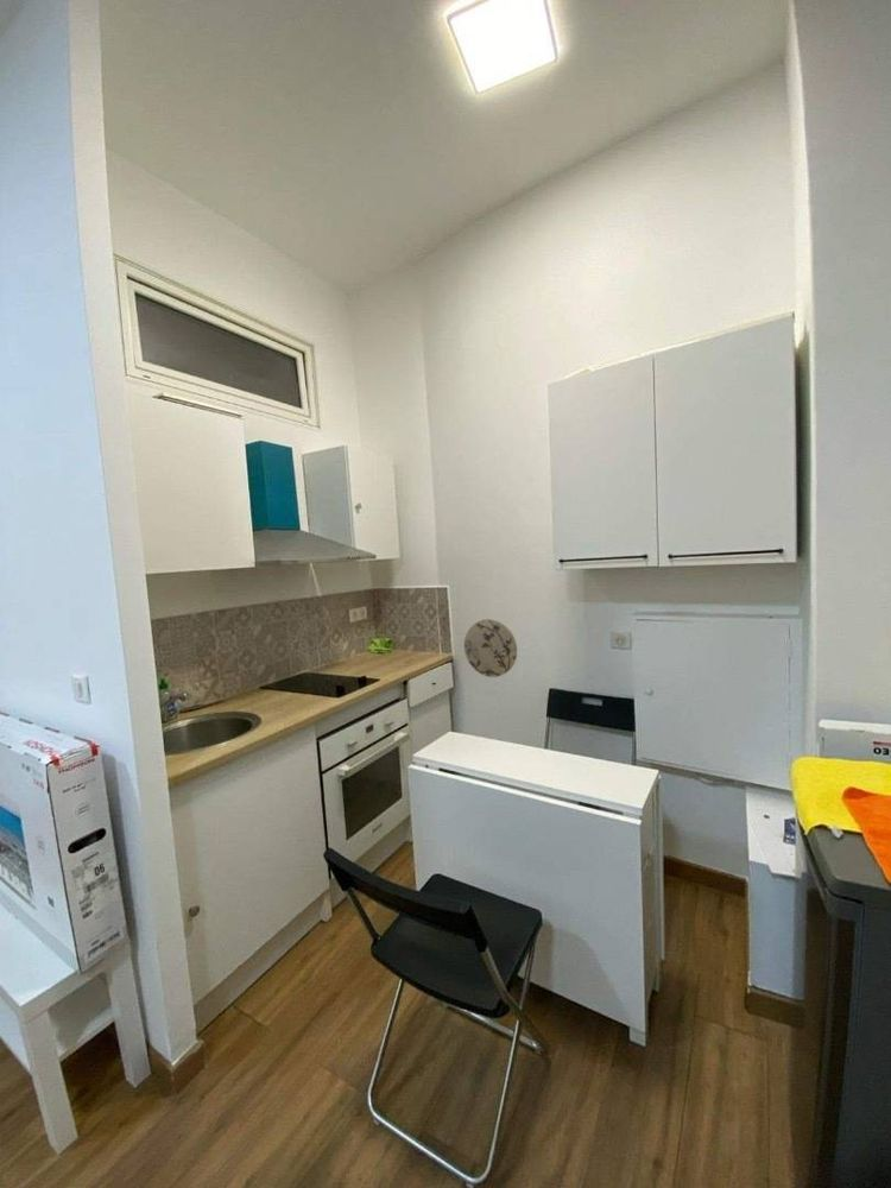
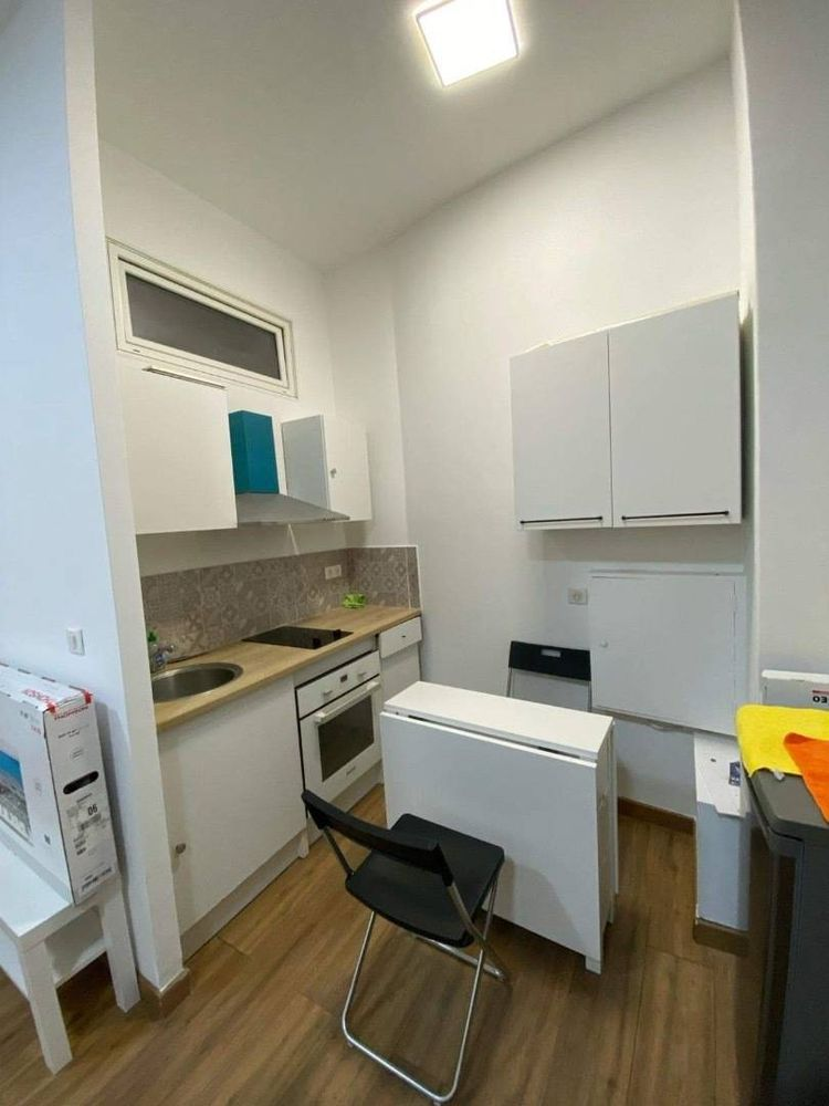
- decorative plate [463,618,518,678]
